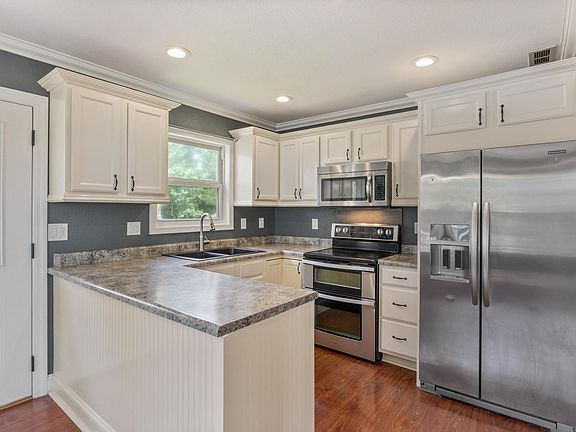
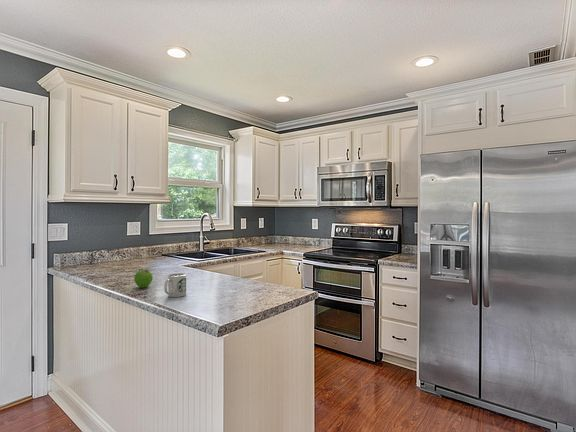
+ mug [163,272,187,298]
+ fruit [133,268,154,289]
